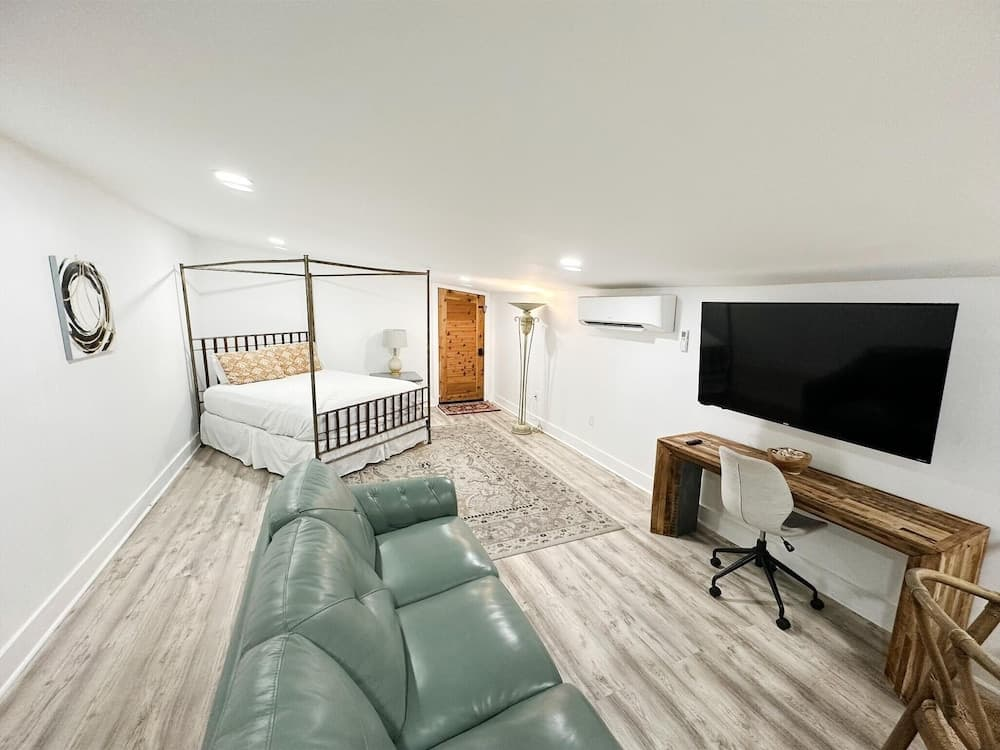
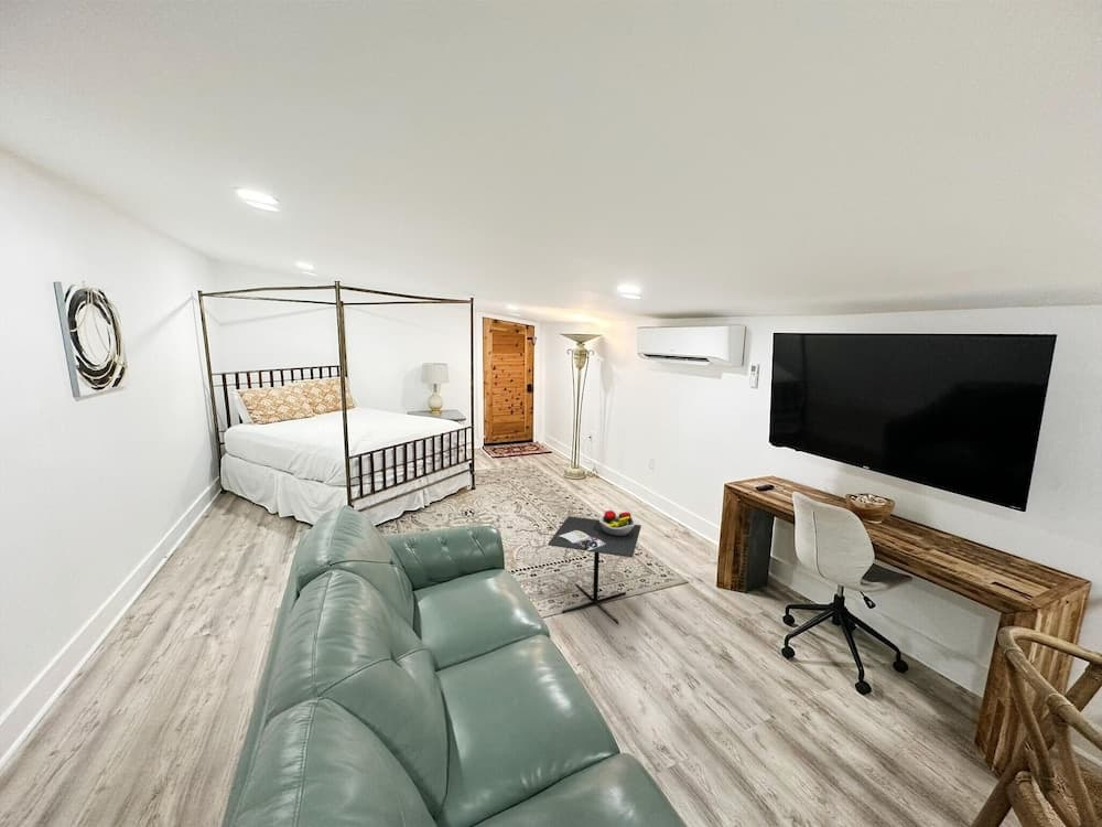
+ kitchen table [547,509,642,624]
